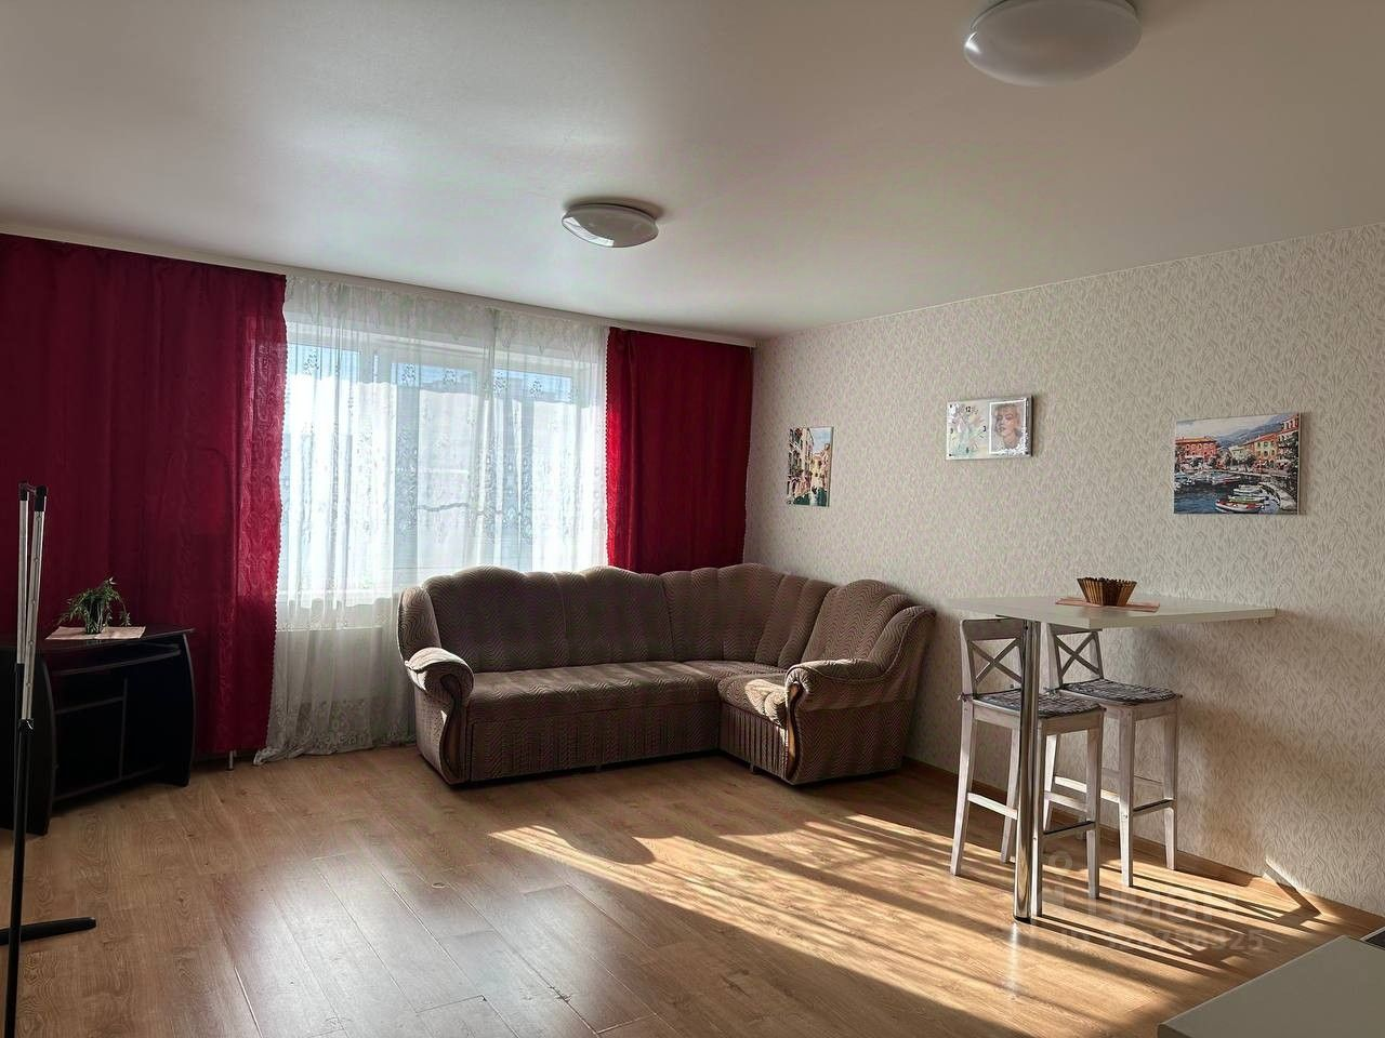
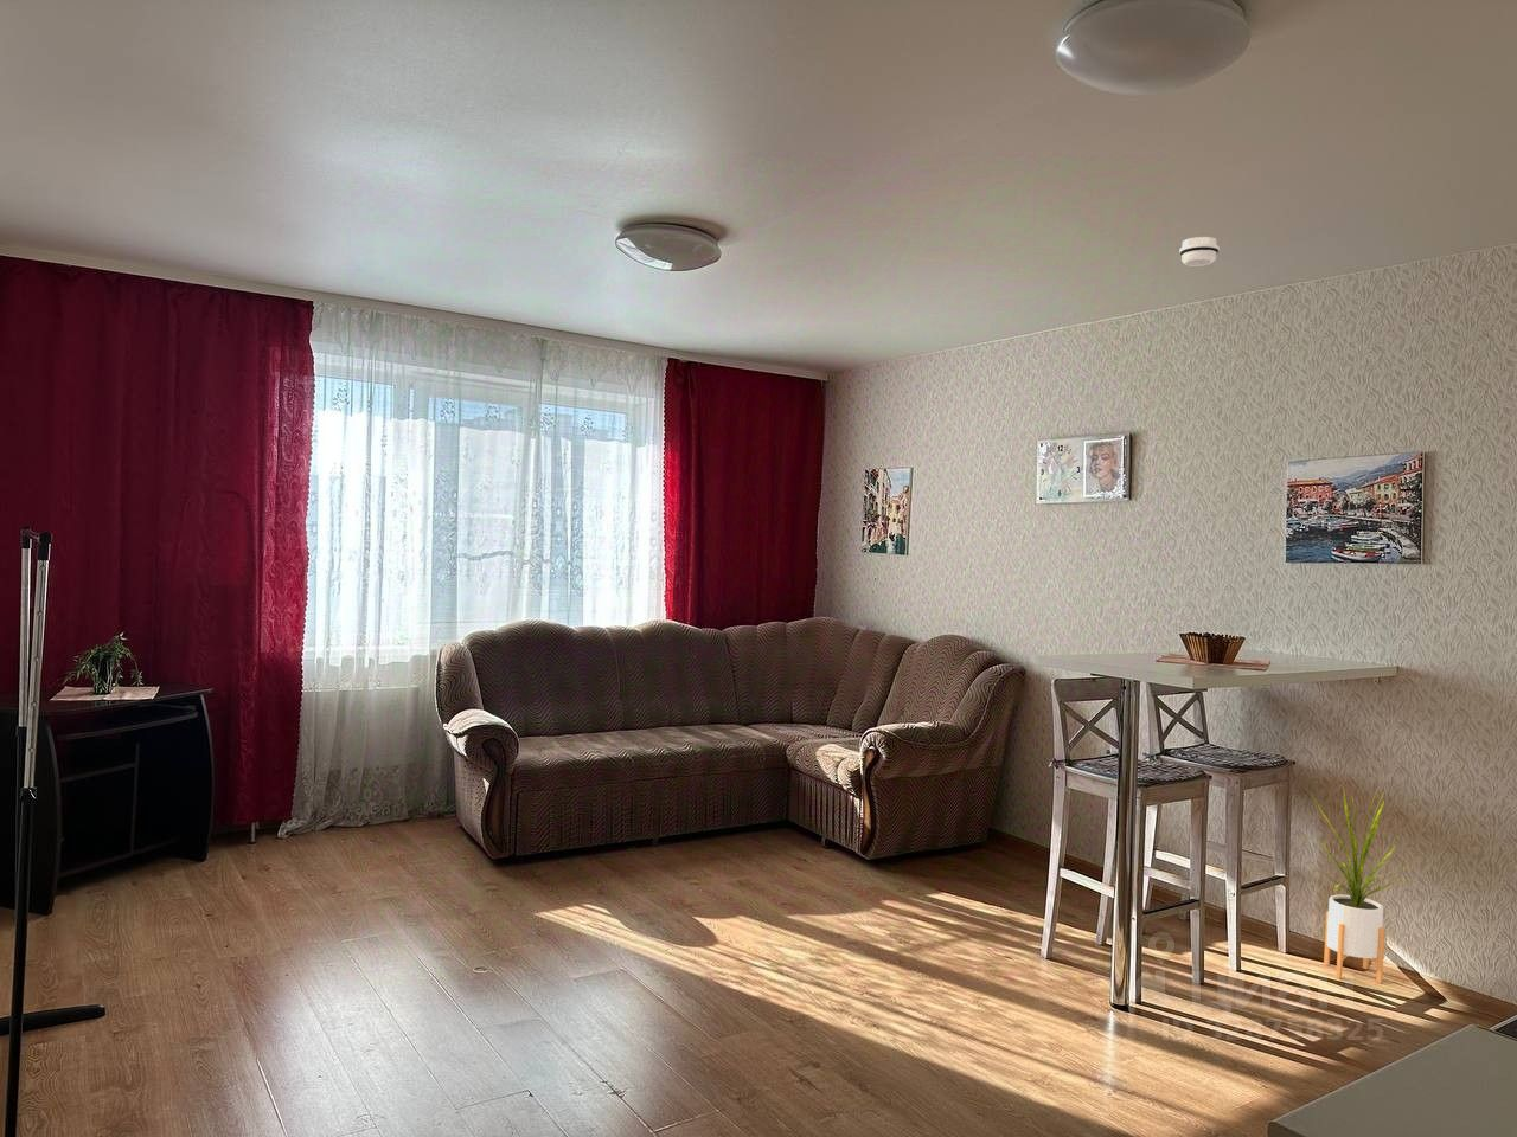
+ smoke detector [1178,235,1221,268]
+ house plant [1298,782,1418,984]
